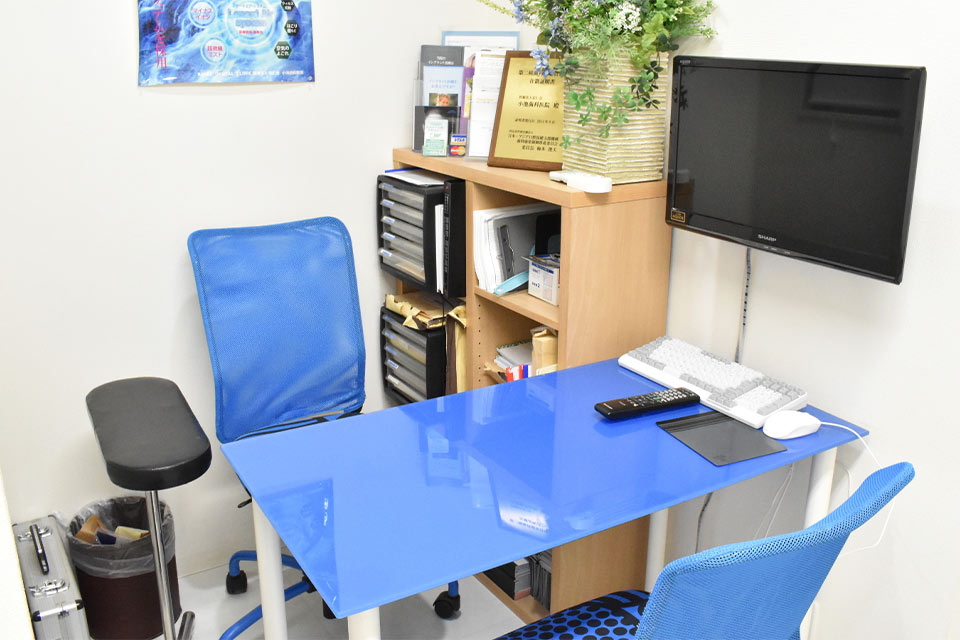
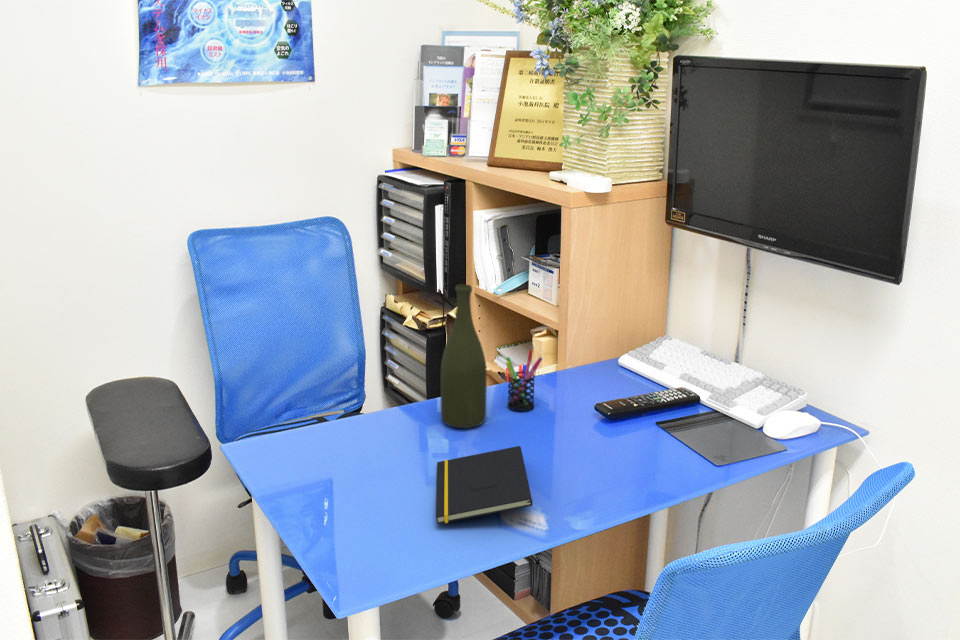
+ bottle [440,283,488,429]
+ notepad [435,445,533,525]
+ pen holder [505,349,543,412]
